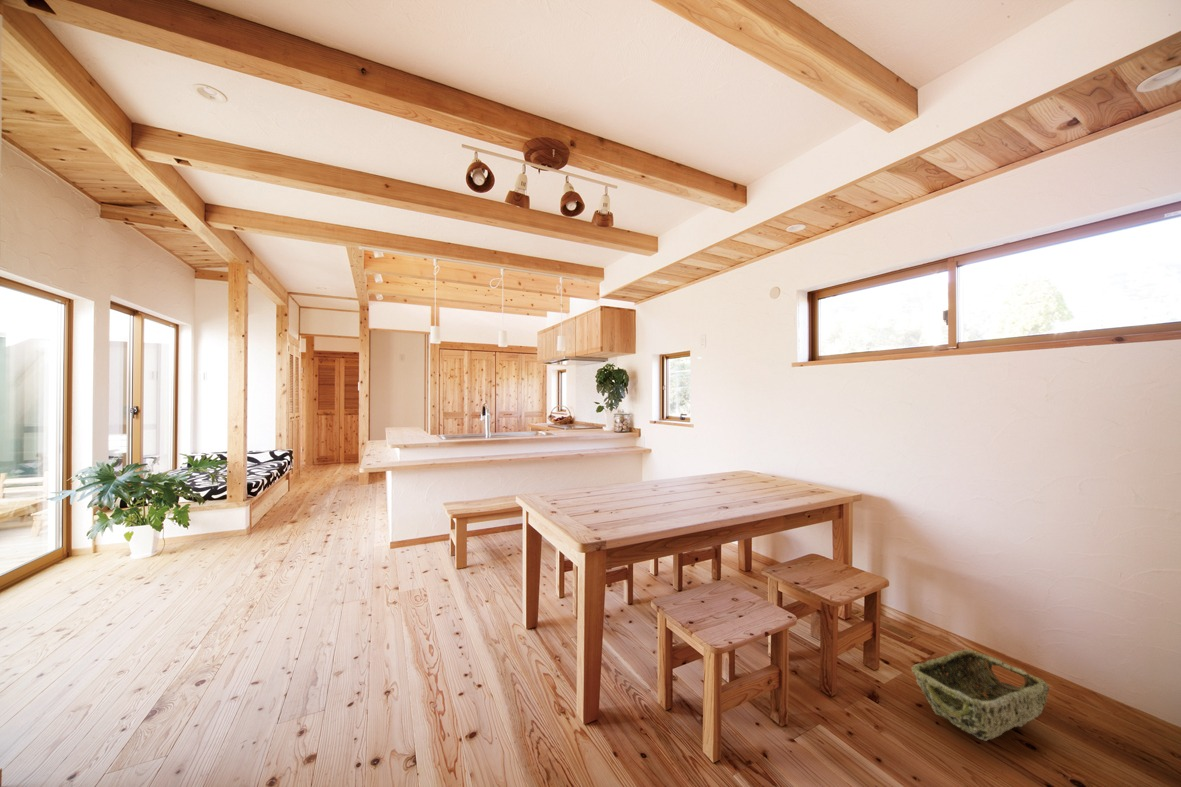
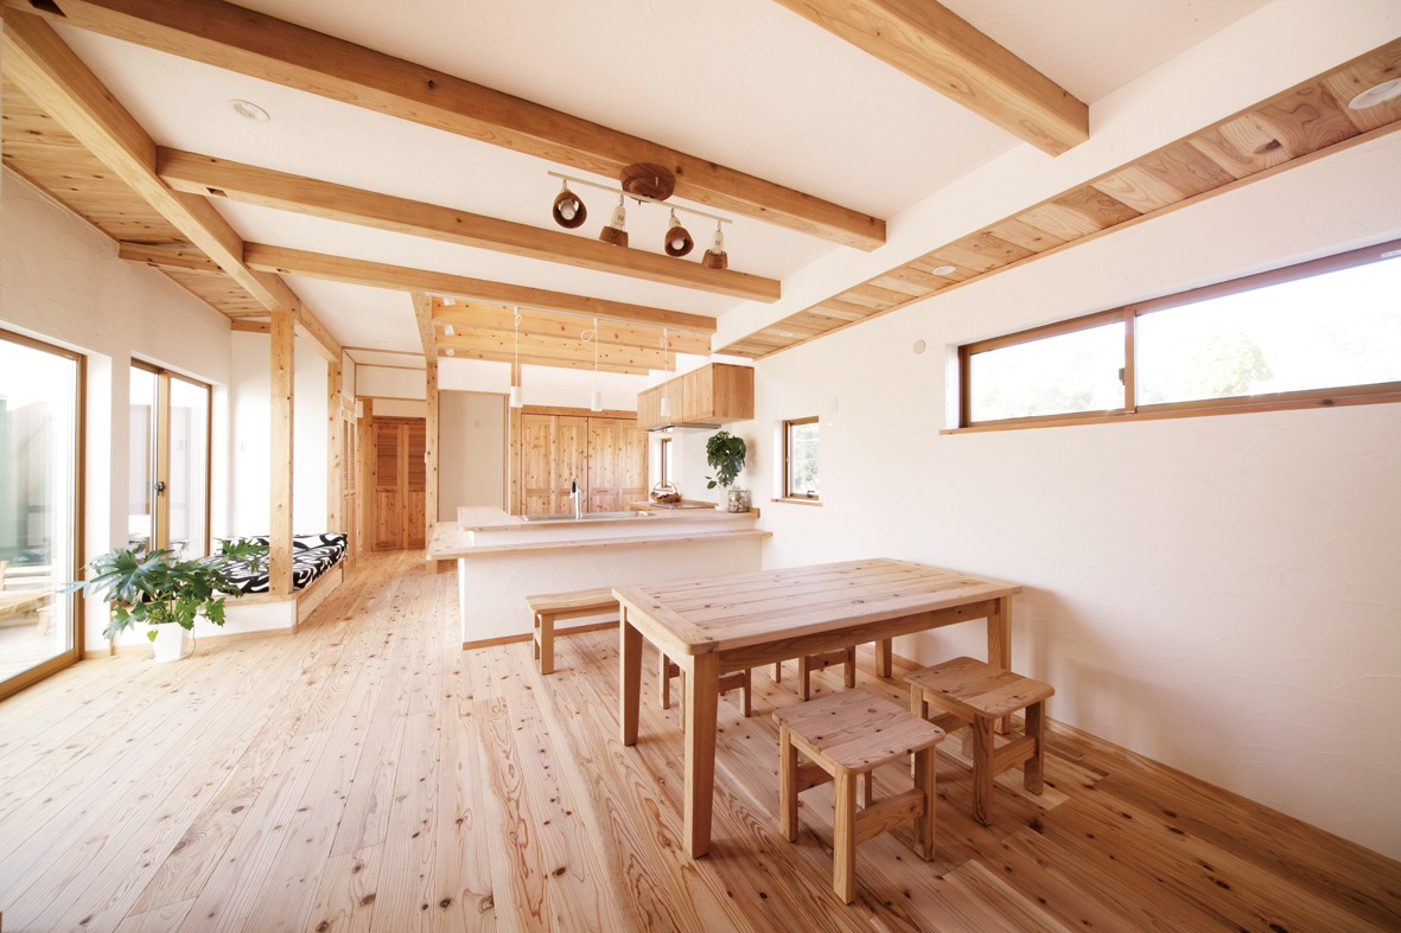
- woven basket [910,649,1050,742]
